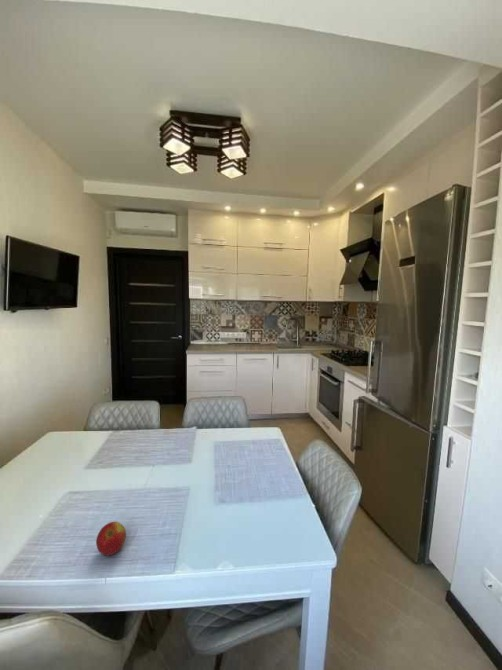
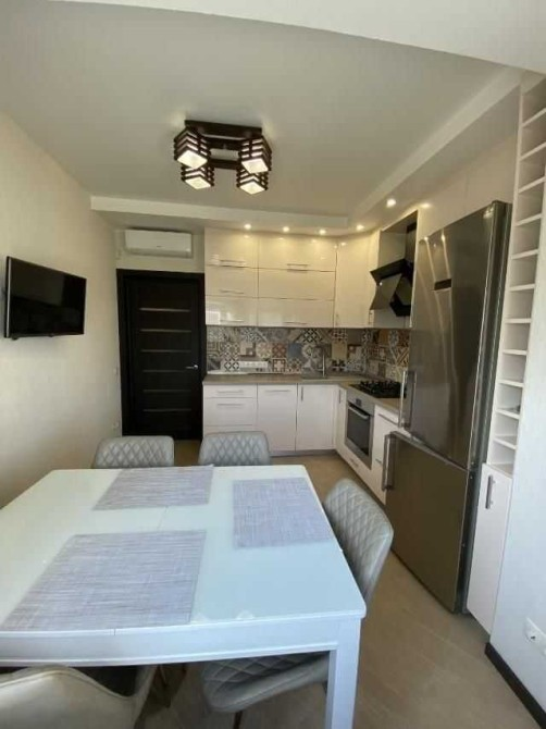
- apple [95,521,127,556]
